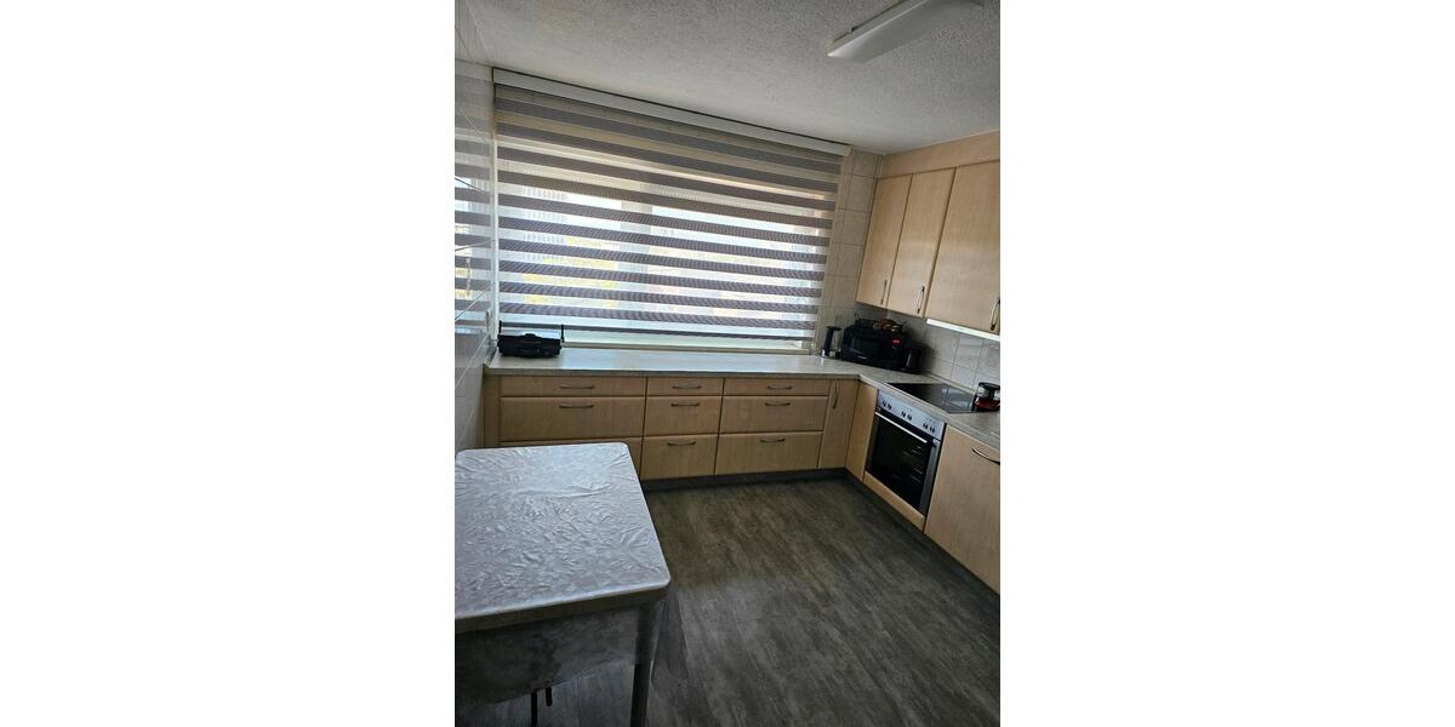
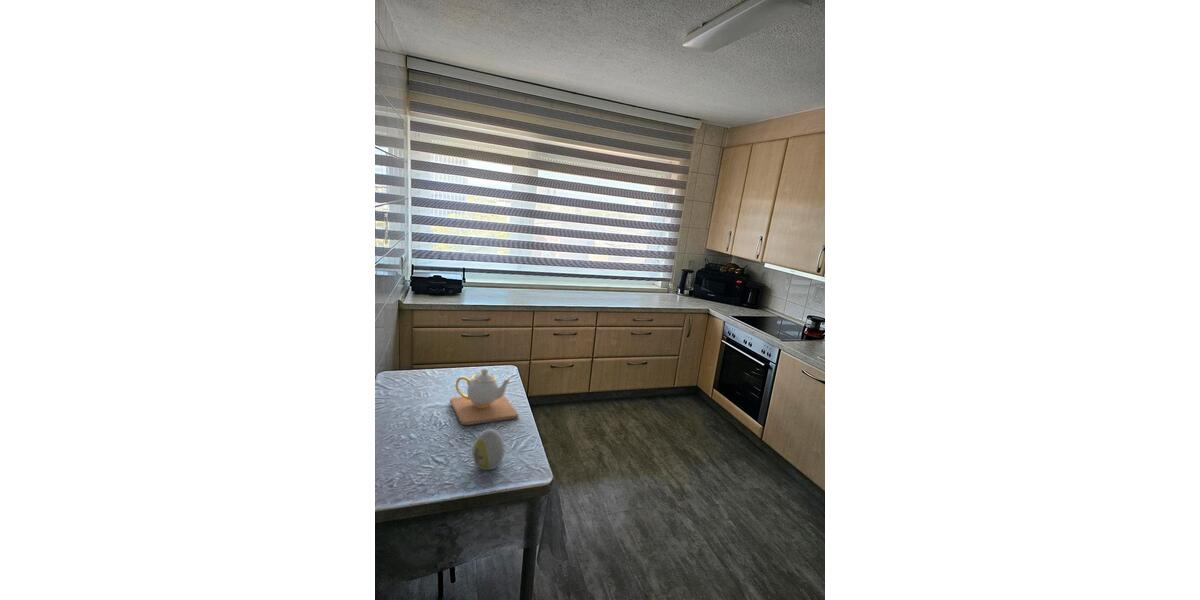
+ decorative egg [471,428,506,471]
+ teapot [449,367,519,426]
